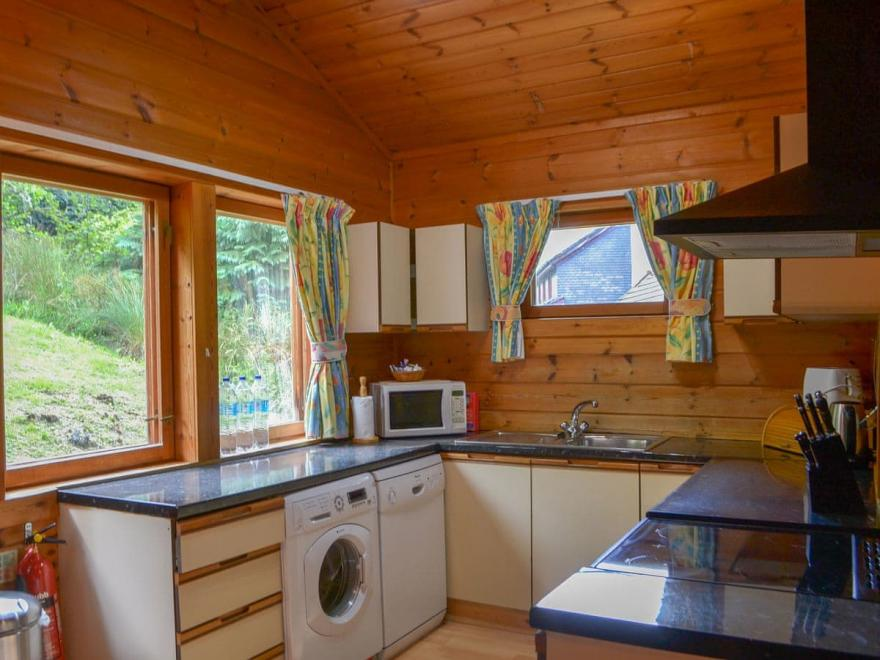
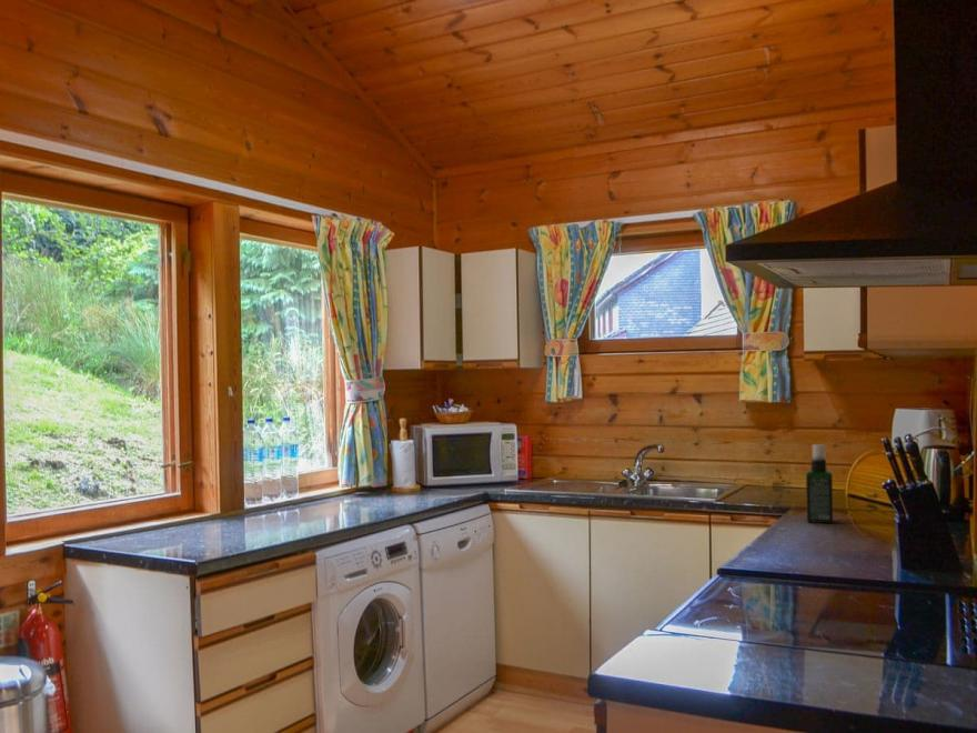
+ spray bottle [805,443,834,524]
